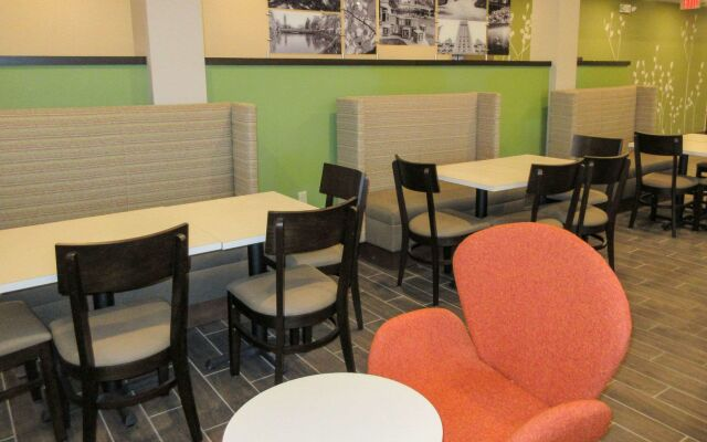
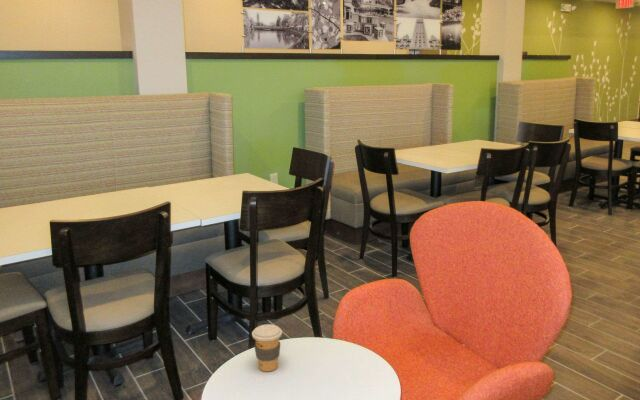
+ coffee cup [251,323,283,372]
